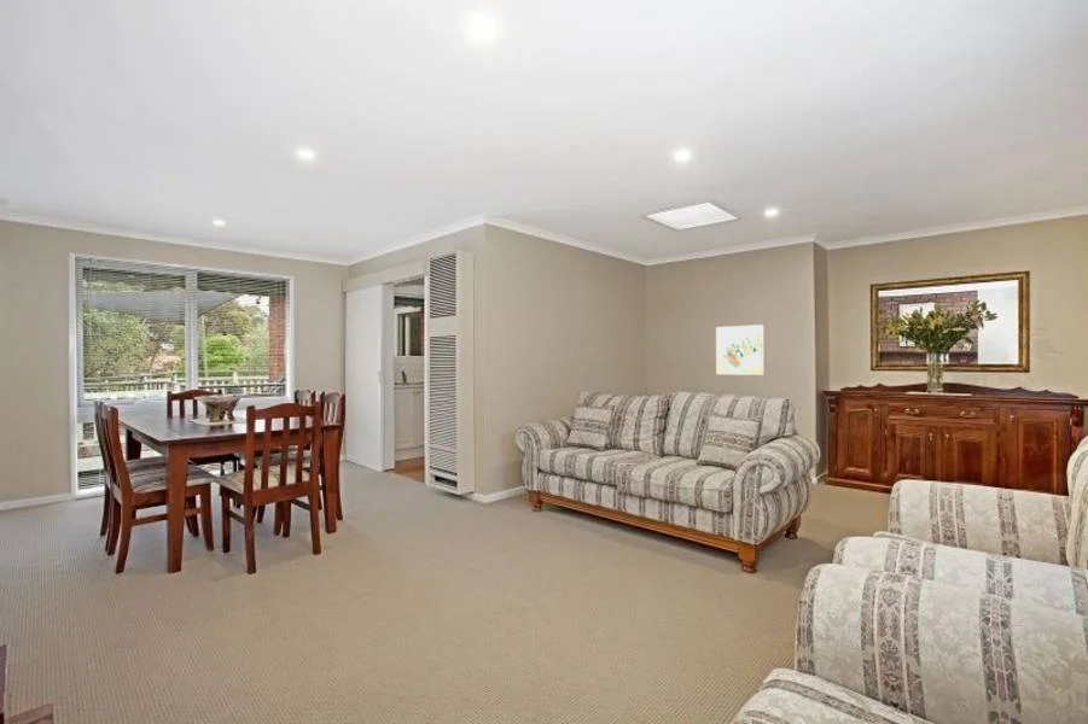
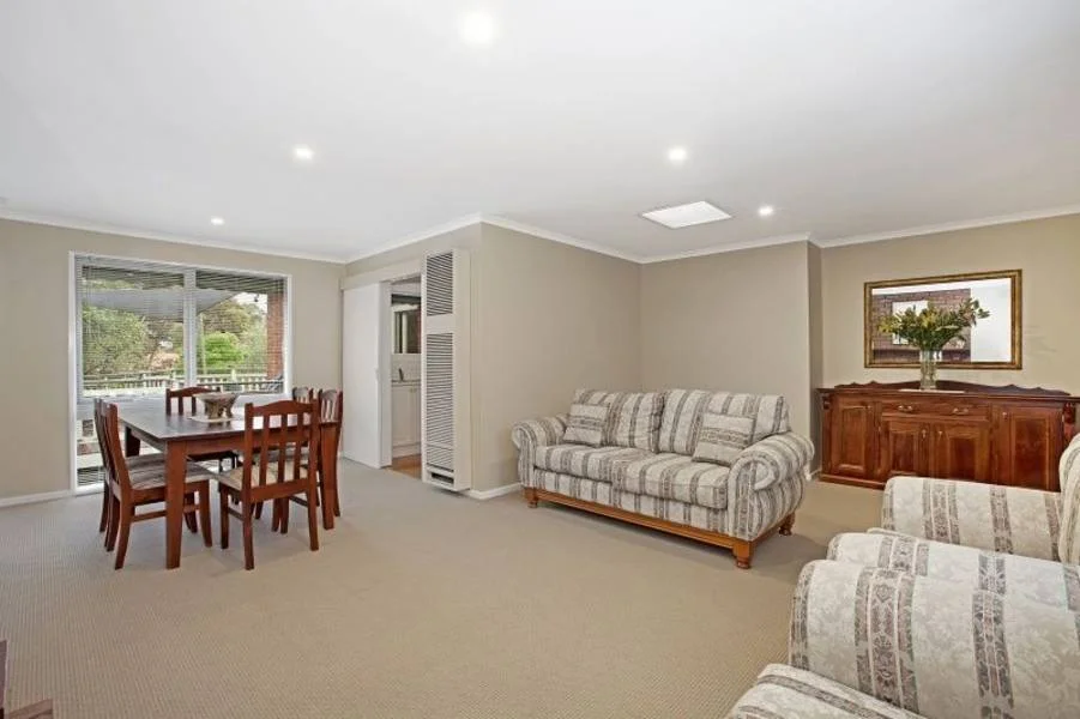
- wall art [715,323,766,376]
